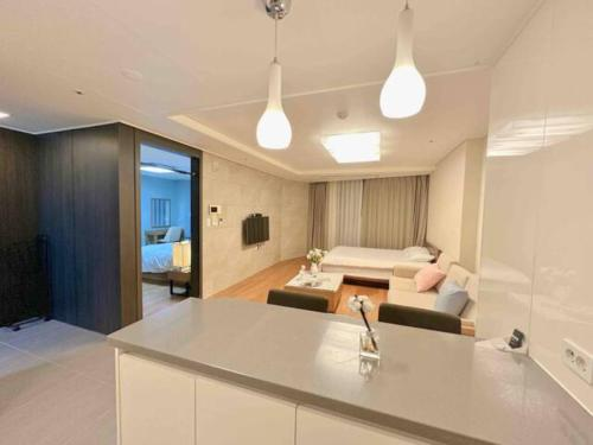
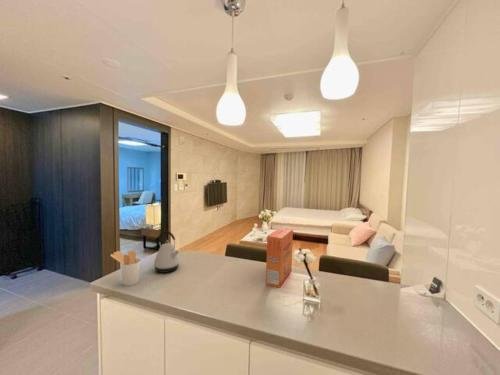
+ kettle [153,230,181,274]
+ utensil holder [109,250,142,287]
+ cereal box [265,227,294,289]
